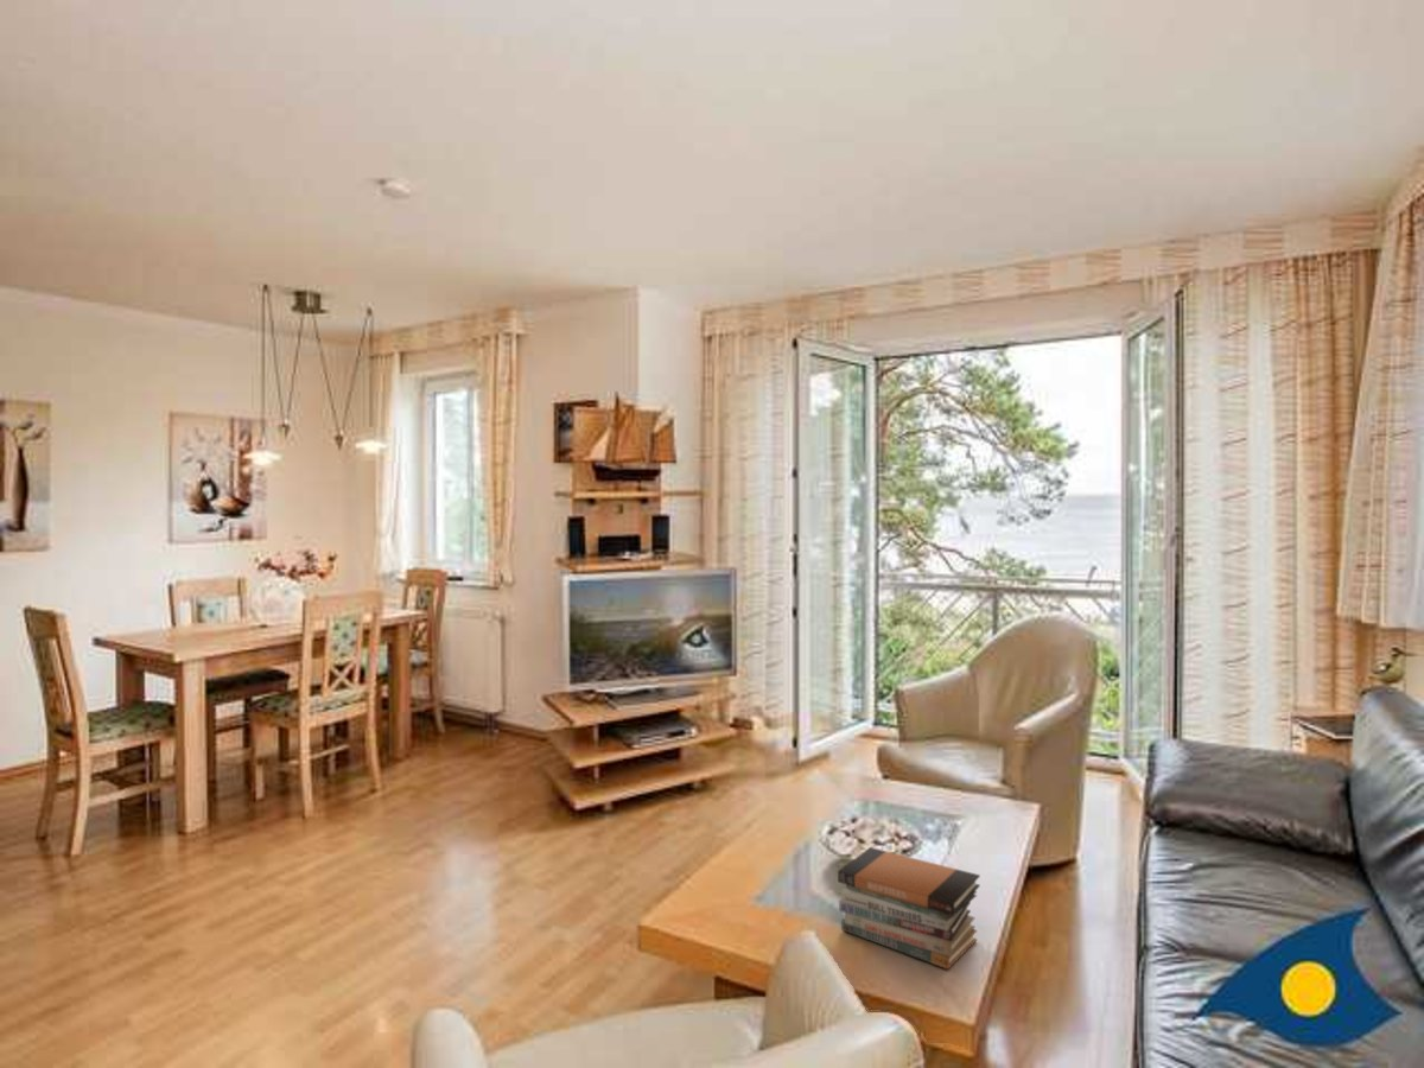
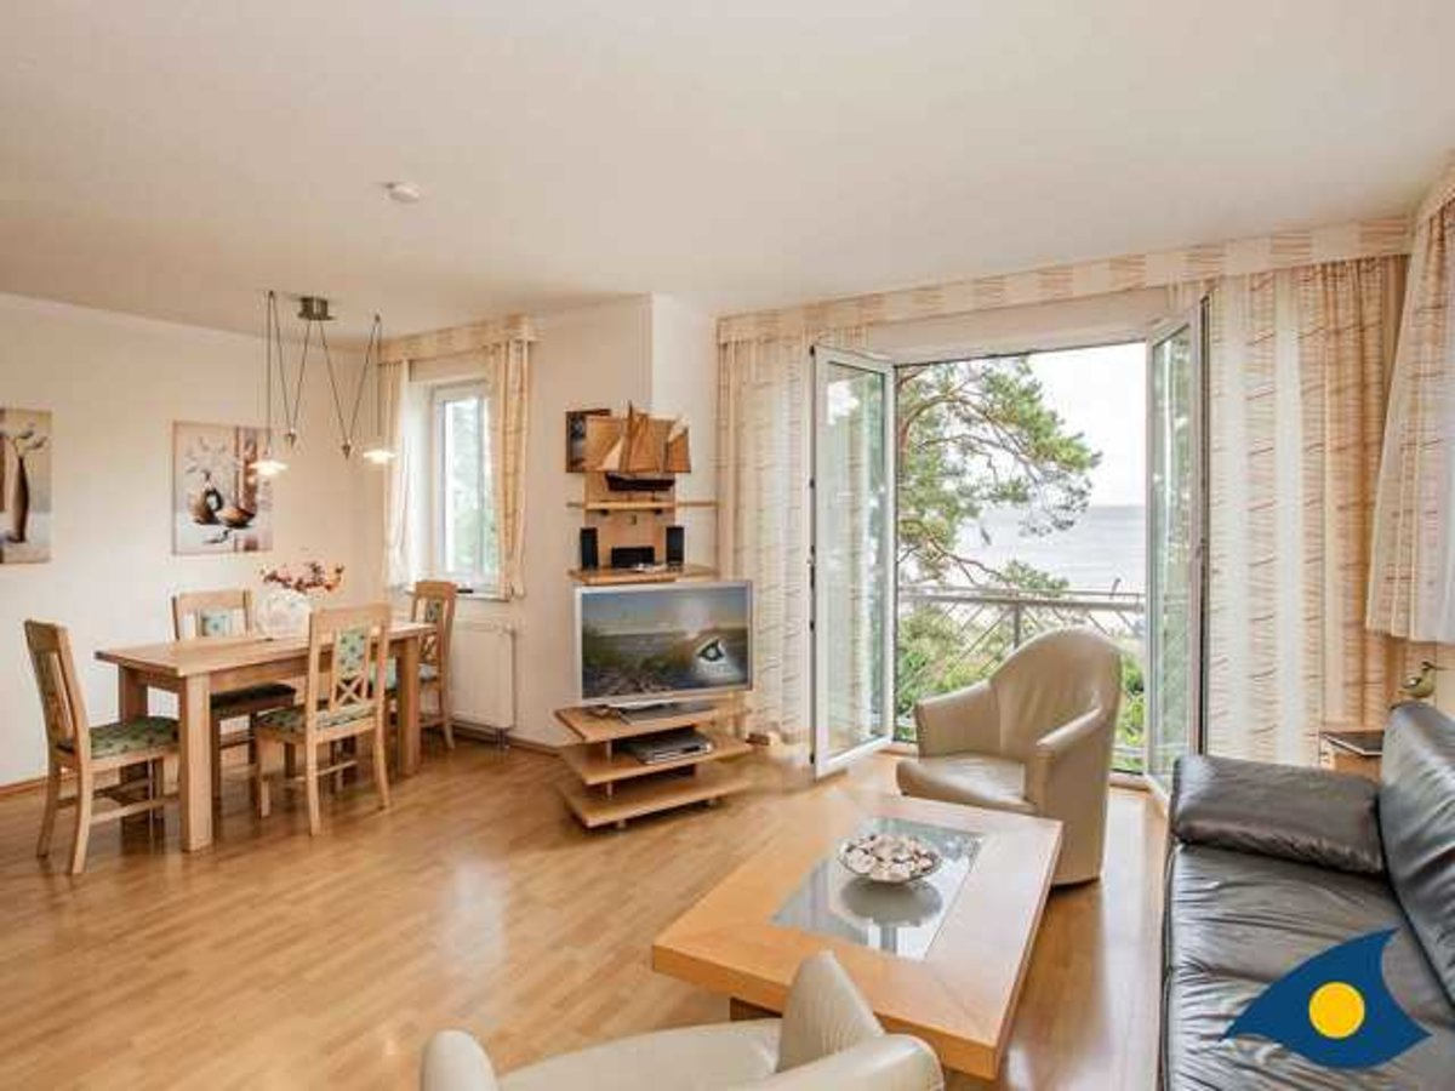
- book stack [837,846,981,971]
